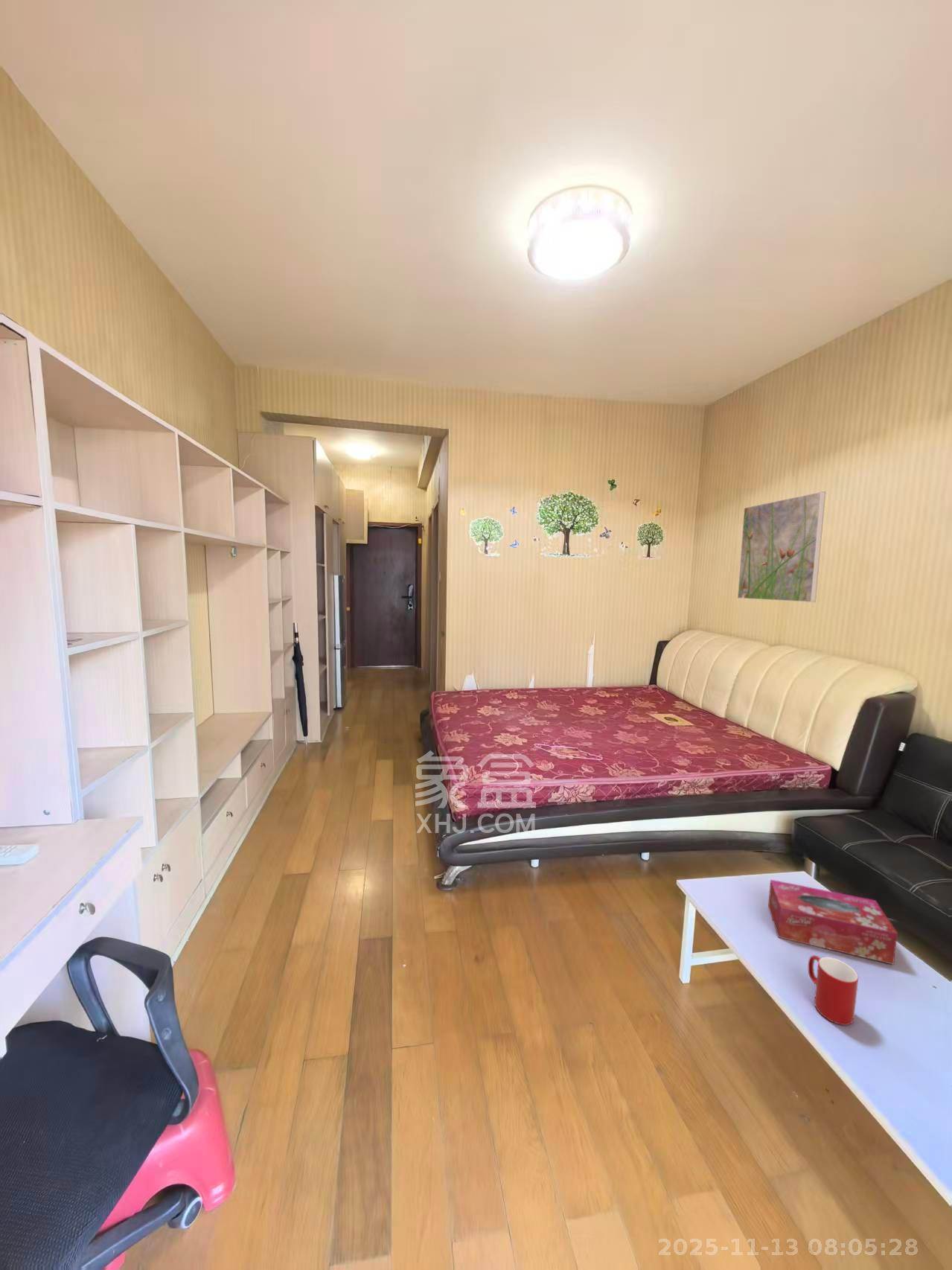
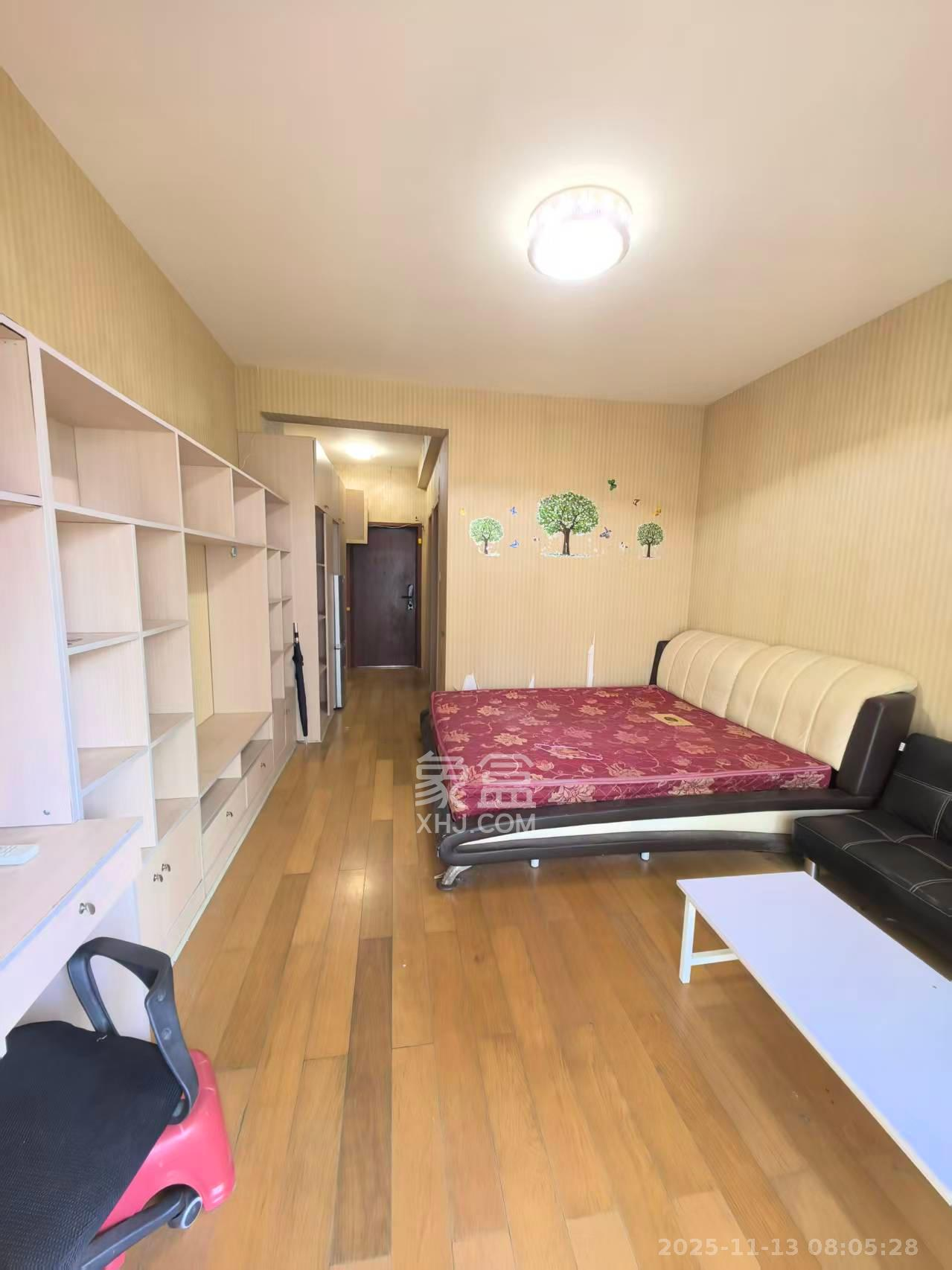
- tissue box [767,878,898,966]
- cup [808,955,859,1026]
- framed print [737,491,826,603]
